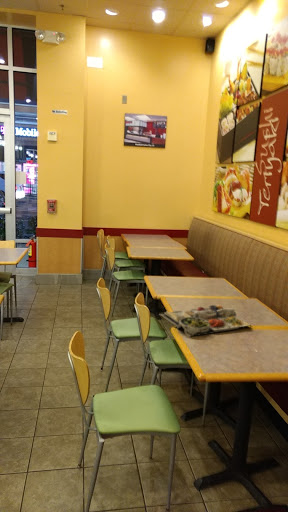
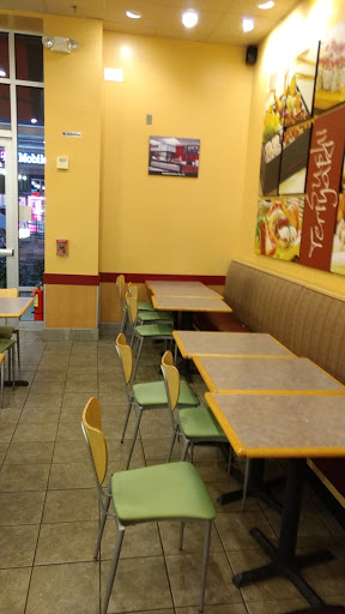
- food tray [158,304,252,338]
